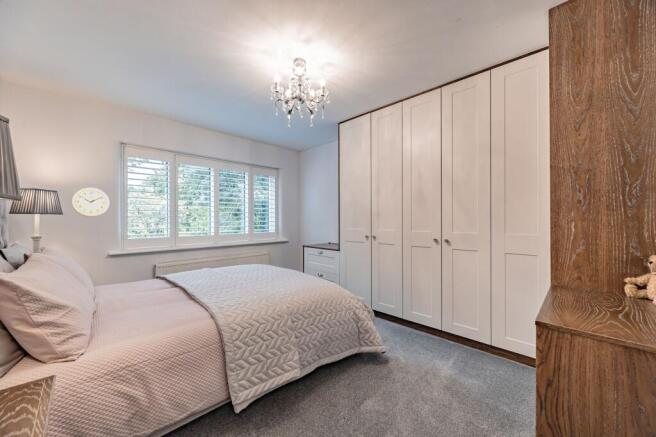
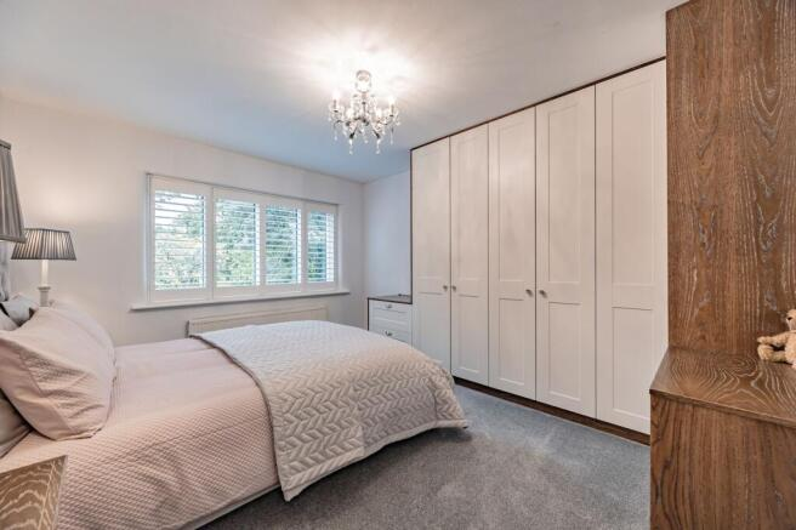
- wall clock [70,187,110,218]
